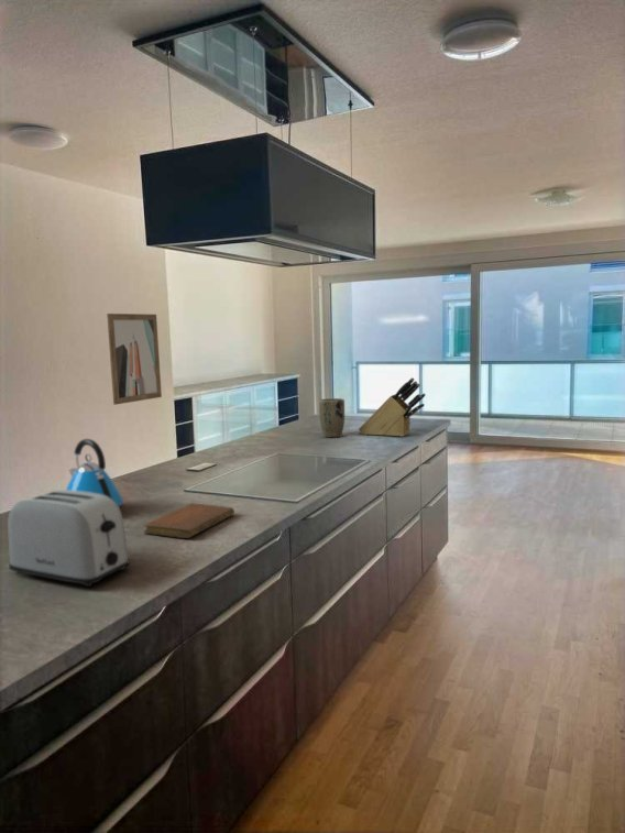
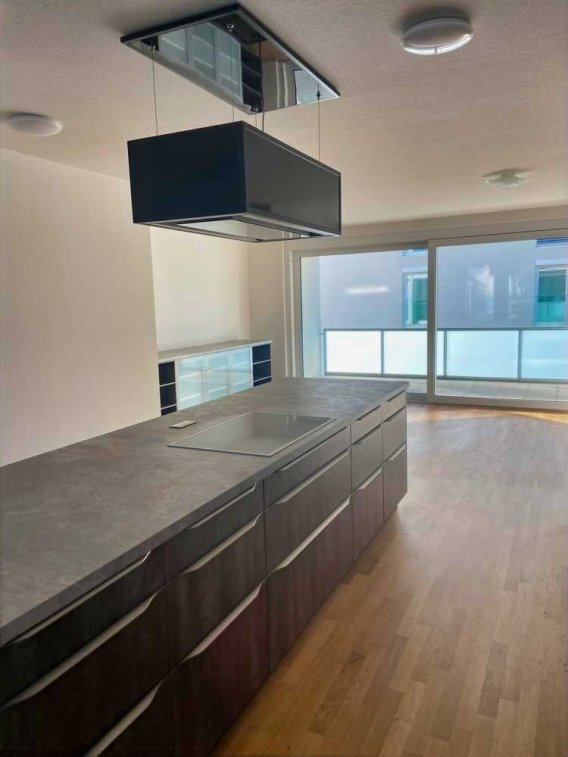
- notebook [143,502,235,539]
- toaster [7,489,131,588]
- wall art [106,313,163,406]
- knife block [358,376,427,438]
- plant pot [319,397,346,438]
- kettle [65,438,124,508]
